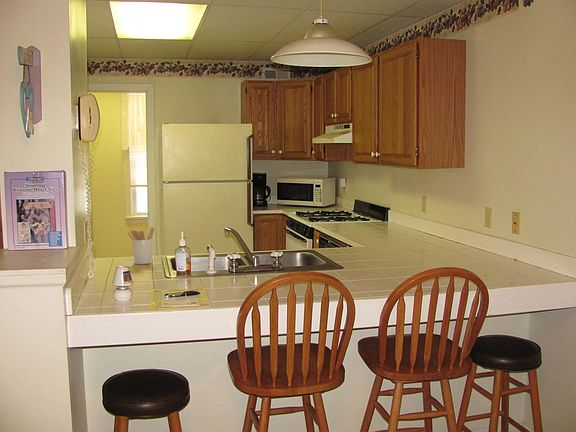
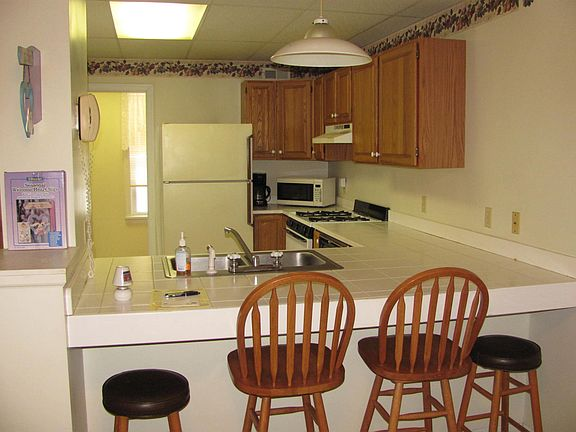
- utensil holder [127,226,155,265]
